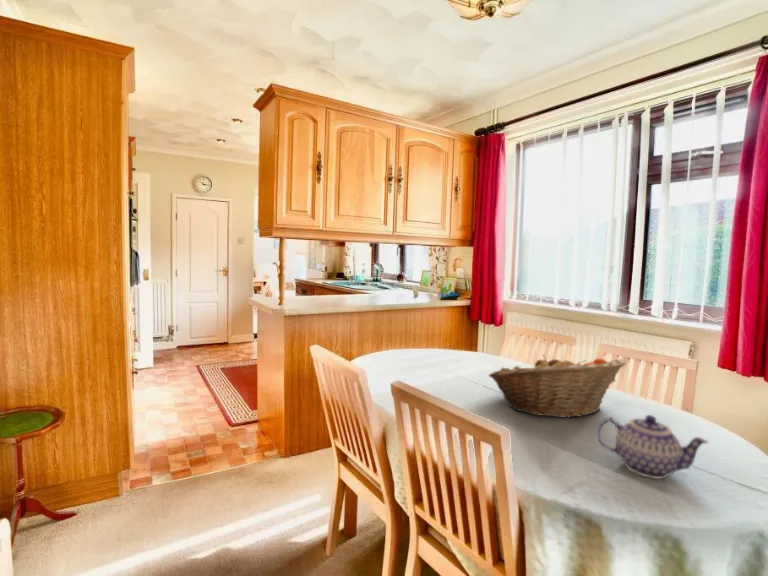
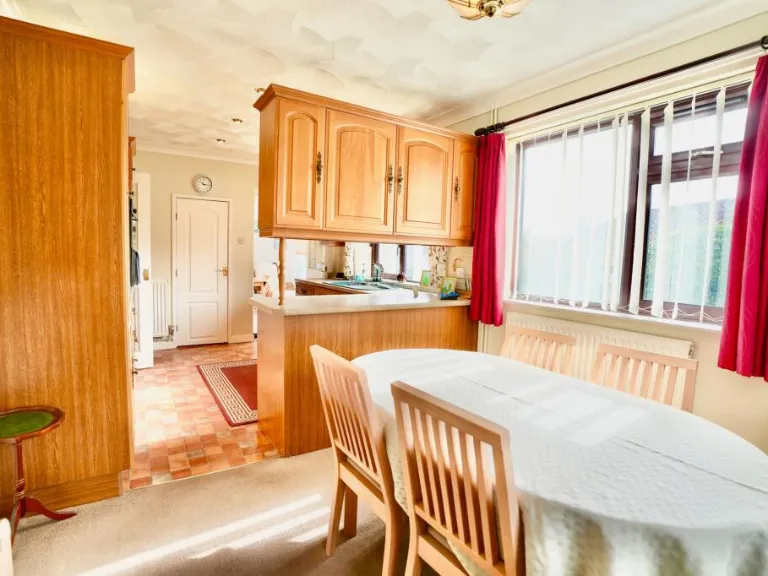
- fruit basket [488,354,628,419]
- teapot [595,414,710,480]
